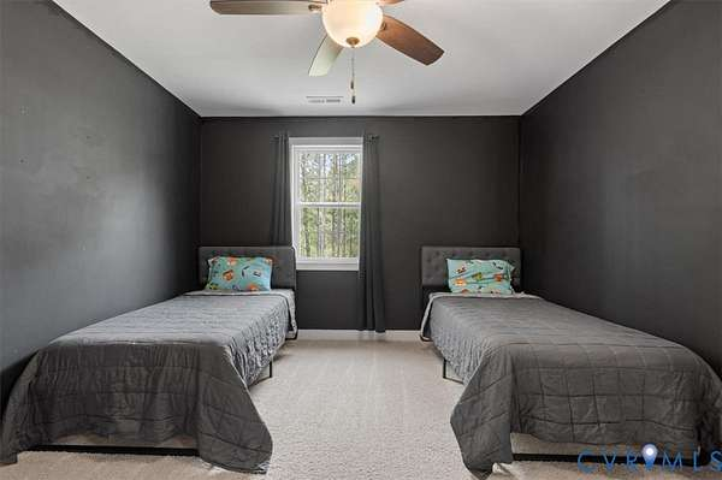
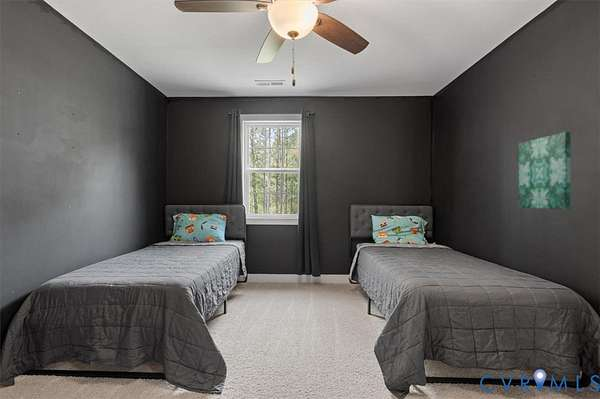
+ wall art [518,131,572,210]
